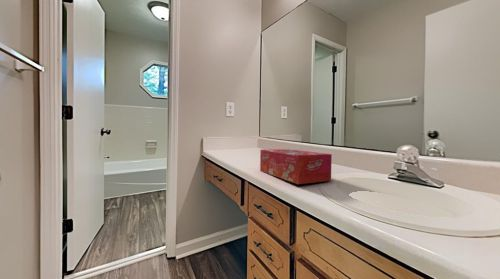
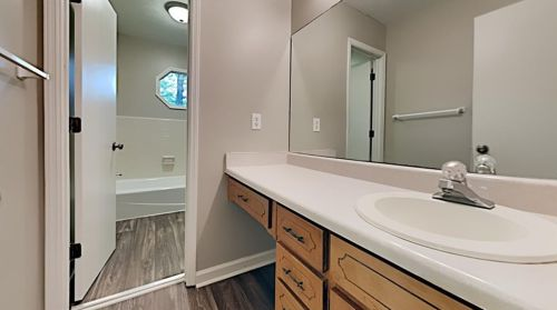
- tissue box [259,148,333,185]
